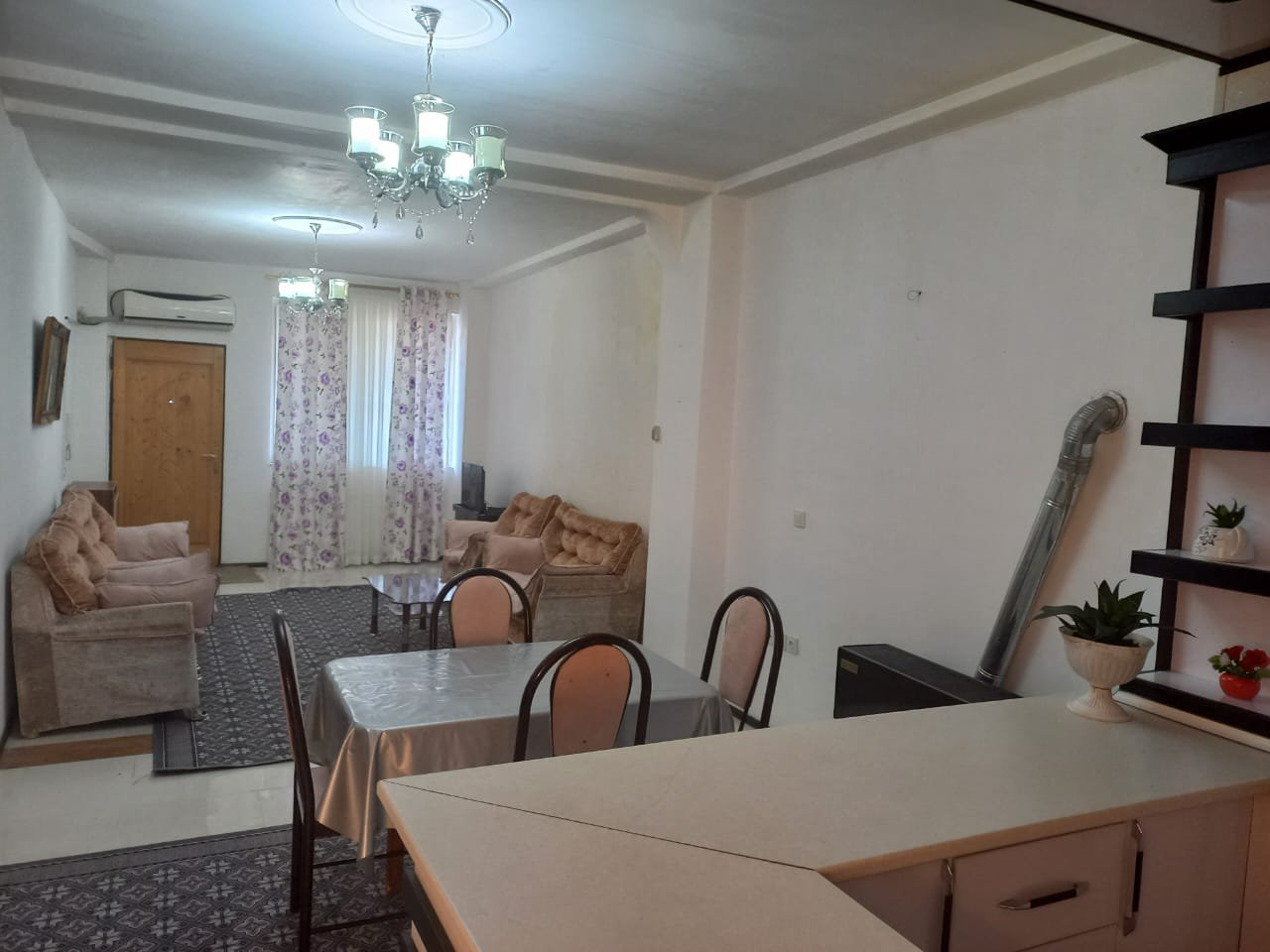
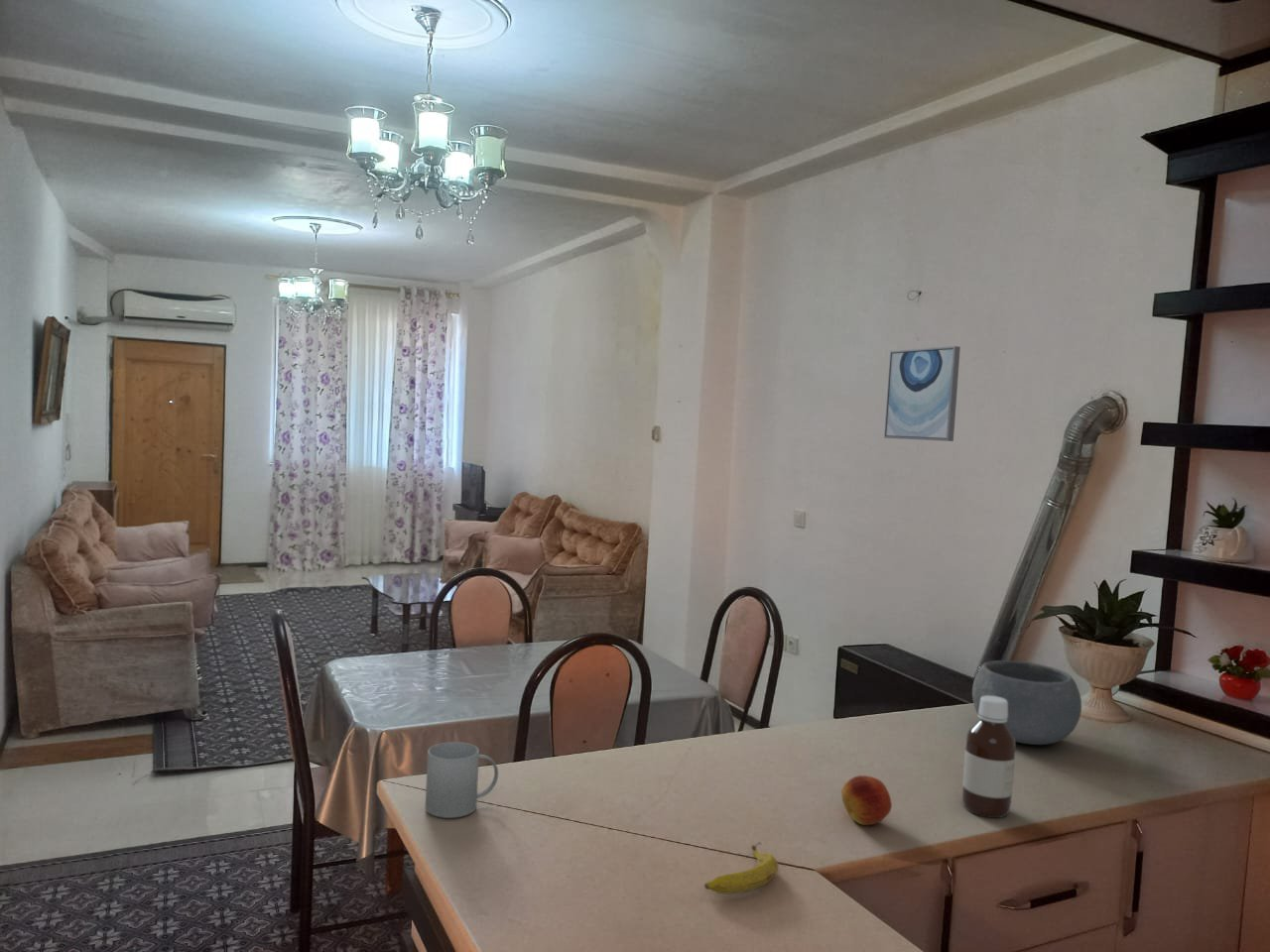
+ mug [425,741,499,819]
+ banana [703,841,780,895]
+ wall art [883,345,961,442]
+ bottle [961,696,1017,819]
+ bowl [971,659,1082,746]
+ fruit [840,774,893,826]
